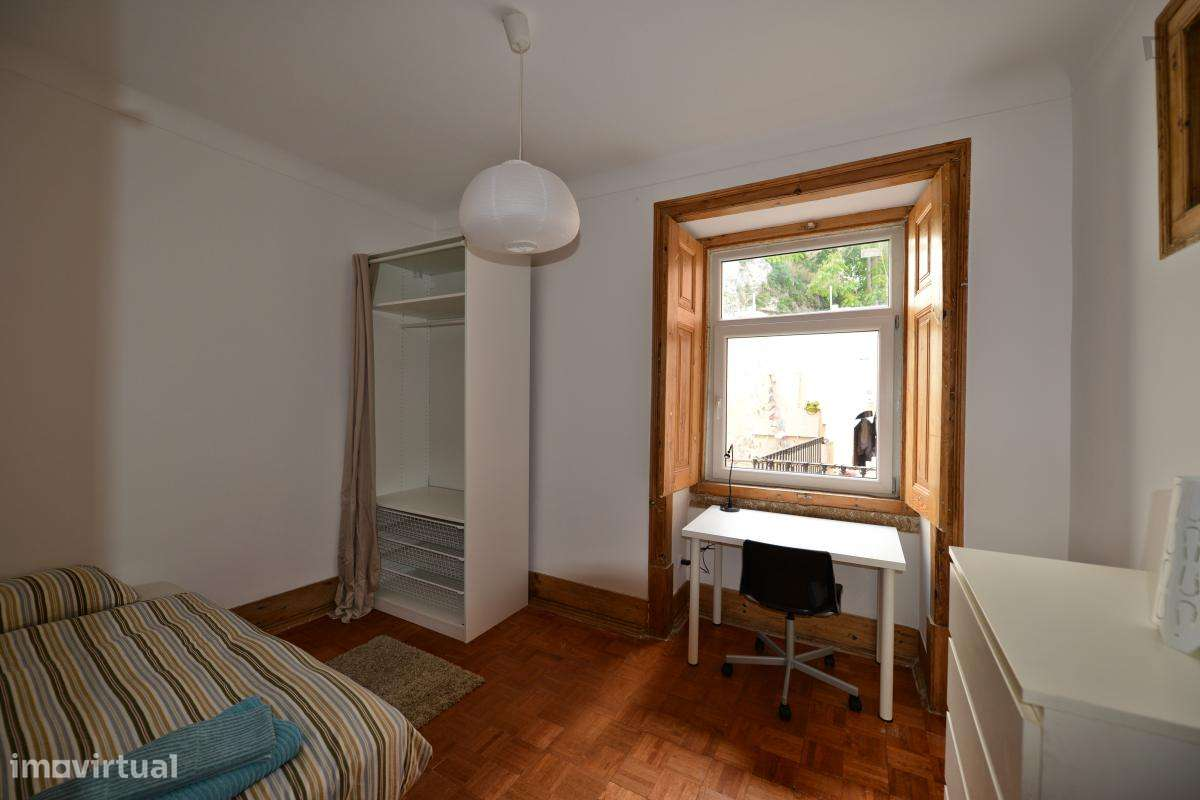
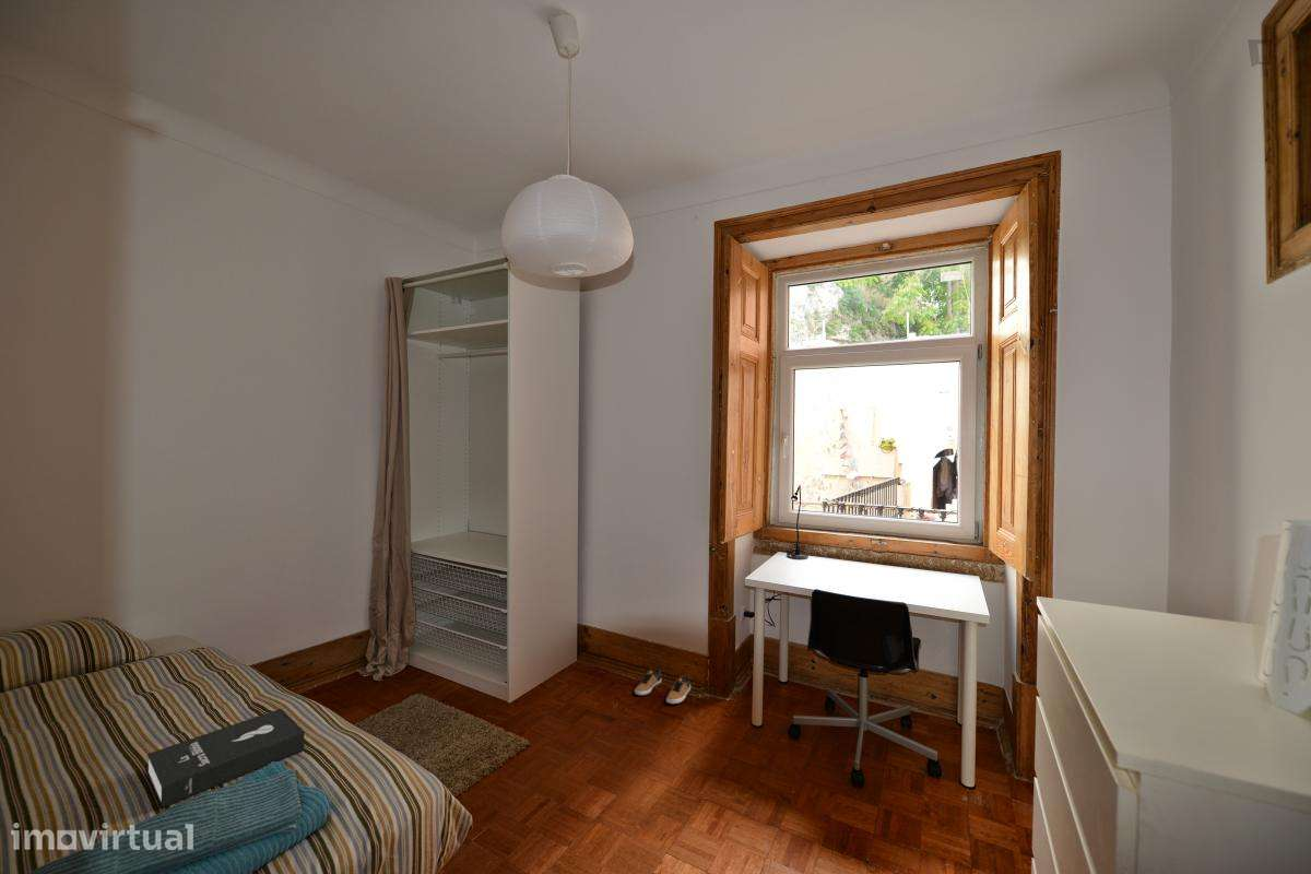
+ sneaker [634,668,692,705]
+ booklet [146,707,306,808]
